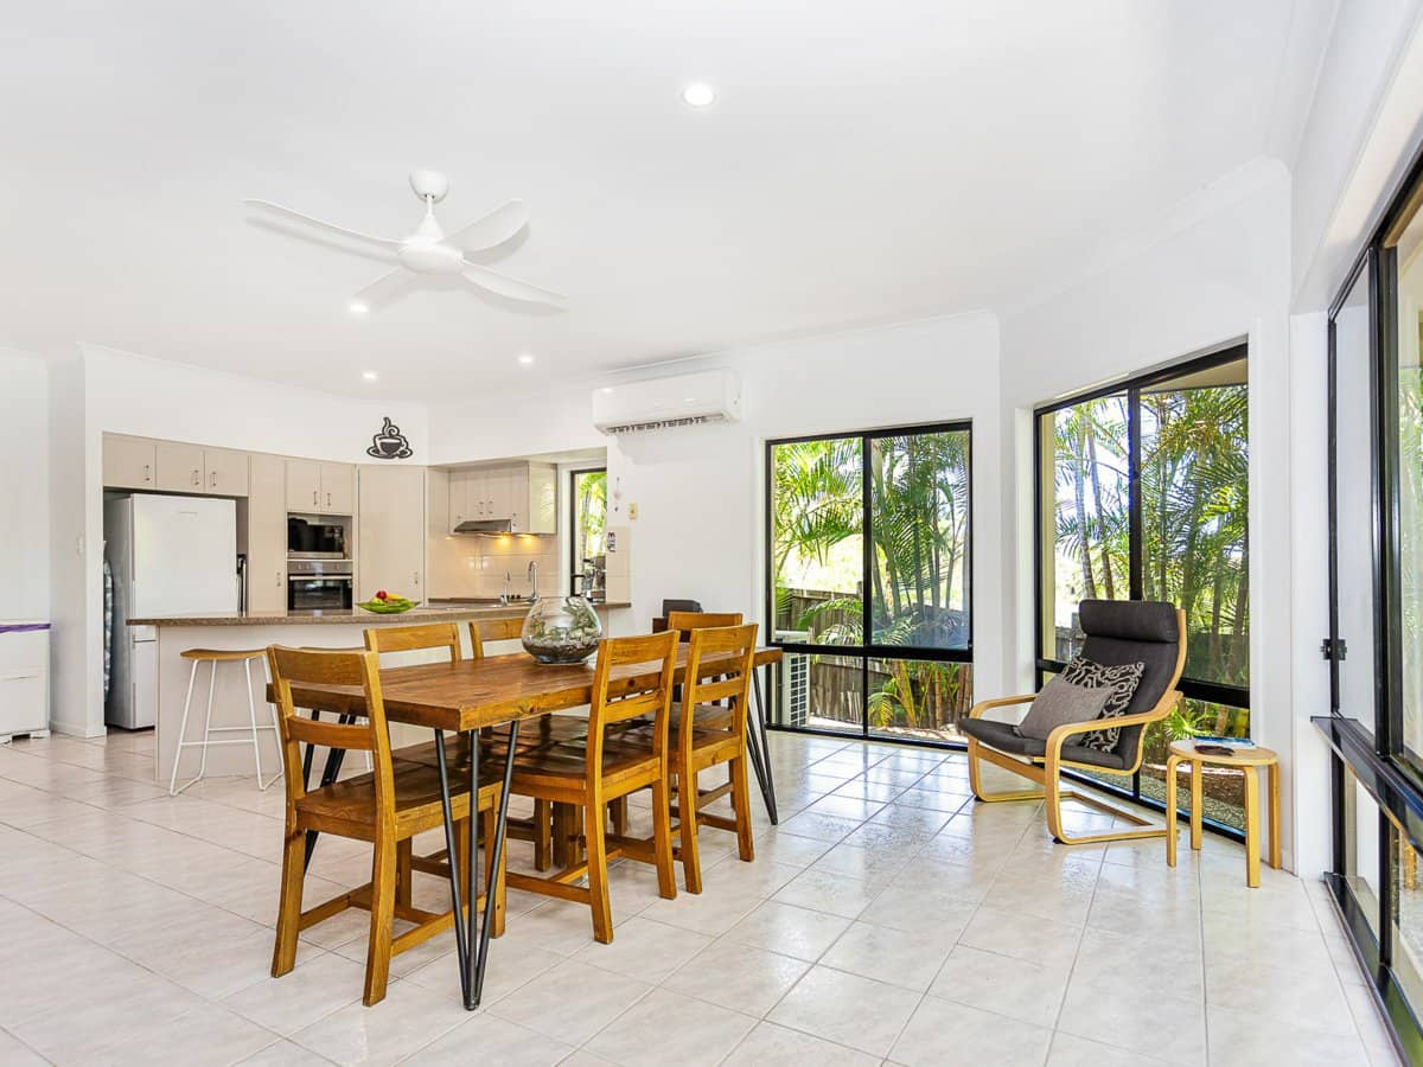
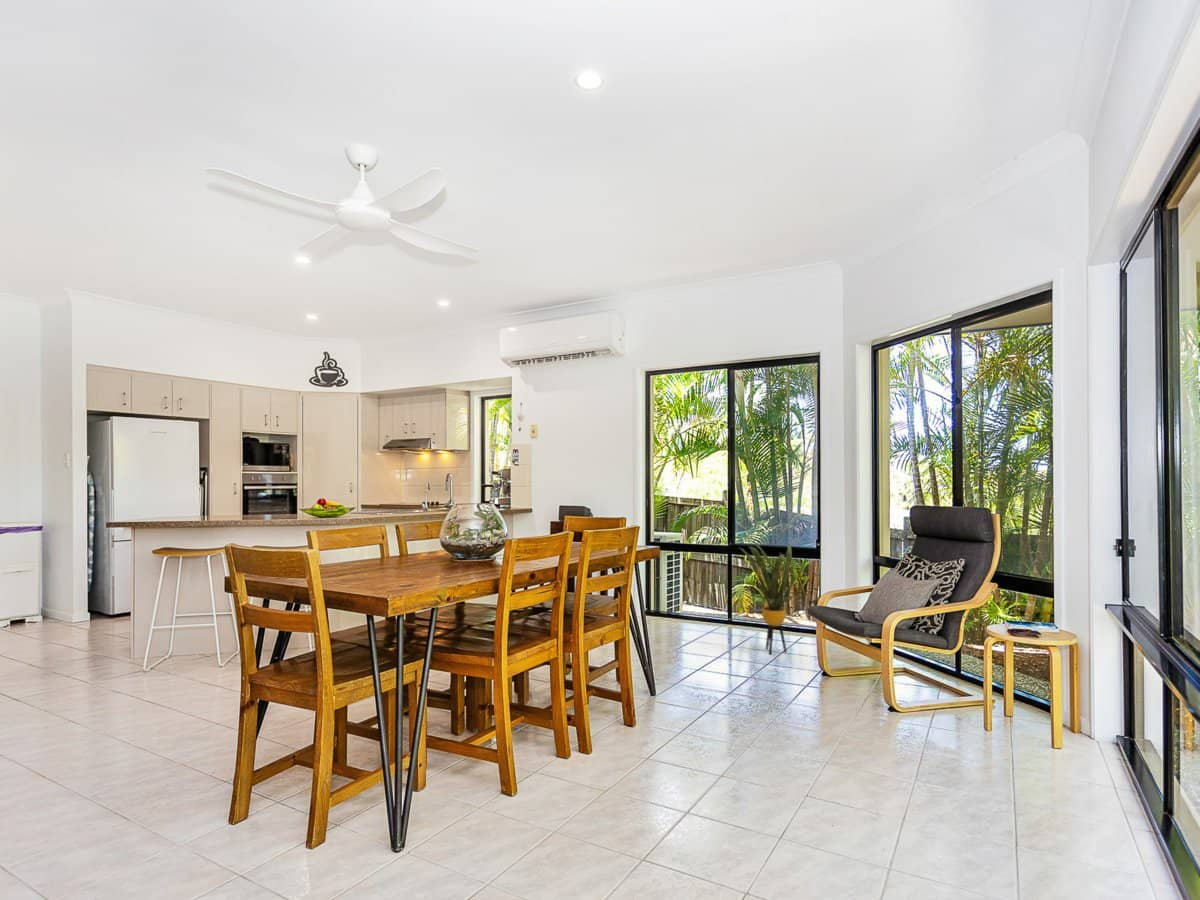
+ house plant [739,542,810,655]
